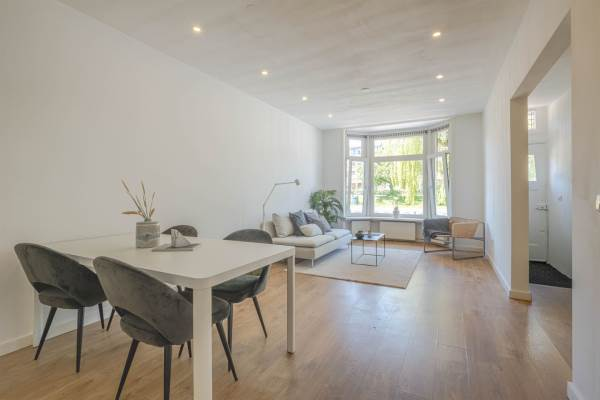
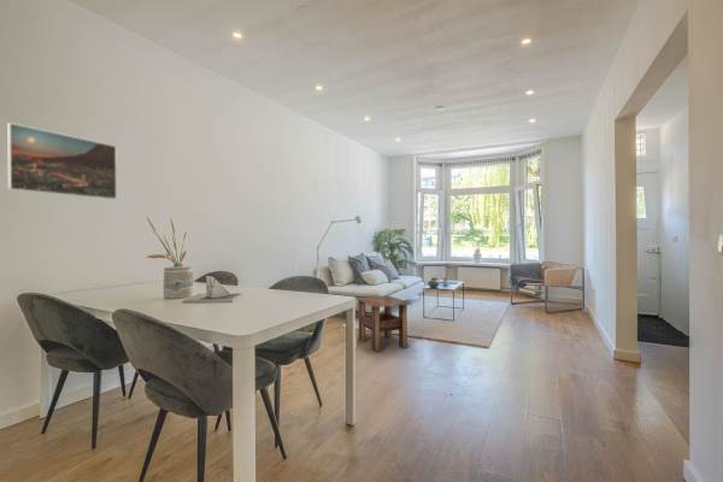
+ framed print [6,122,118,200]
+ side table [354,295,411,353]
